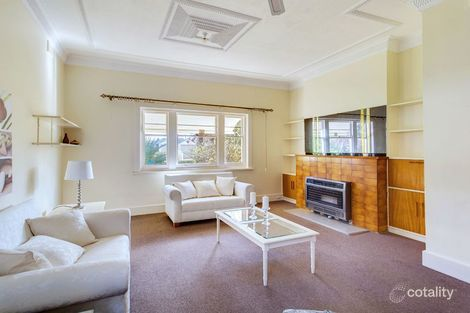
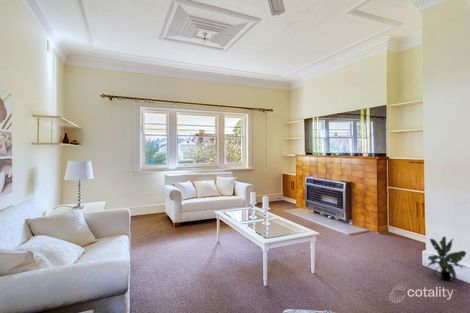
+ potted plant [425,235,467,282]
